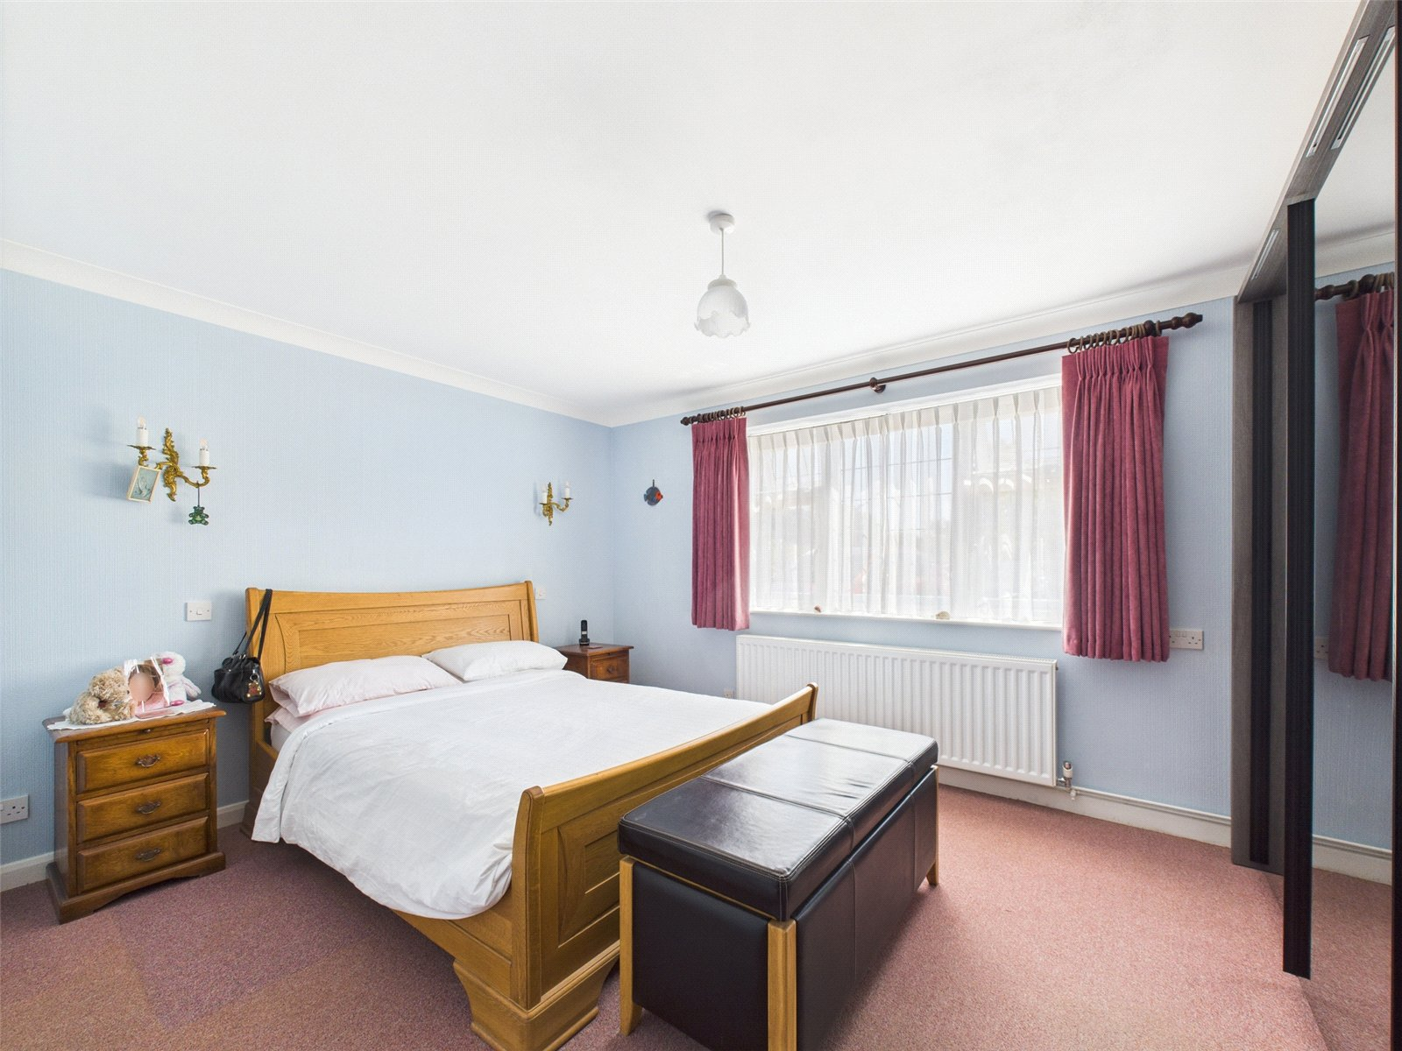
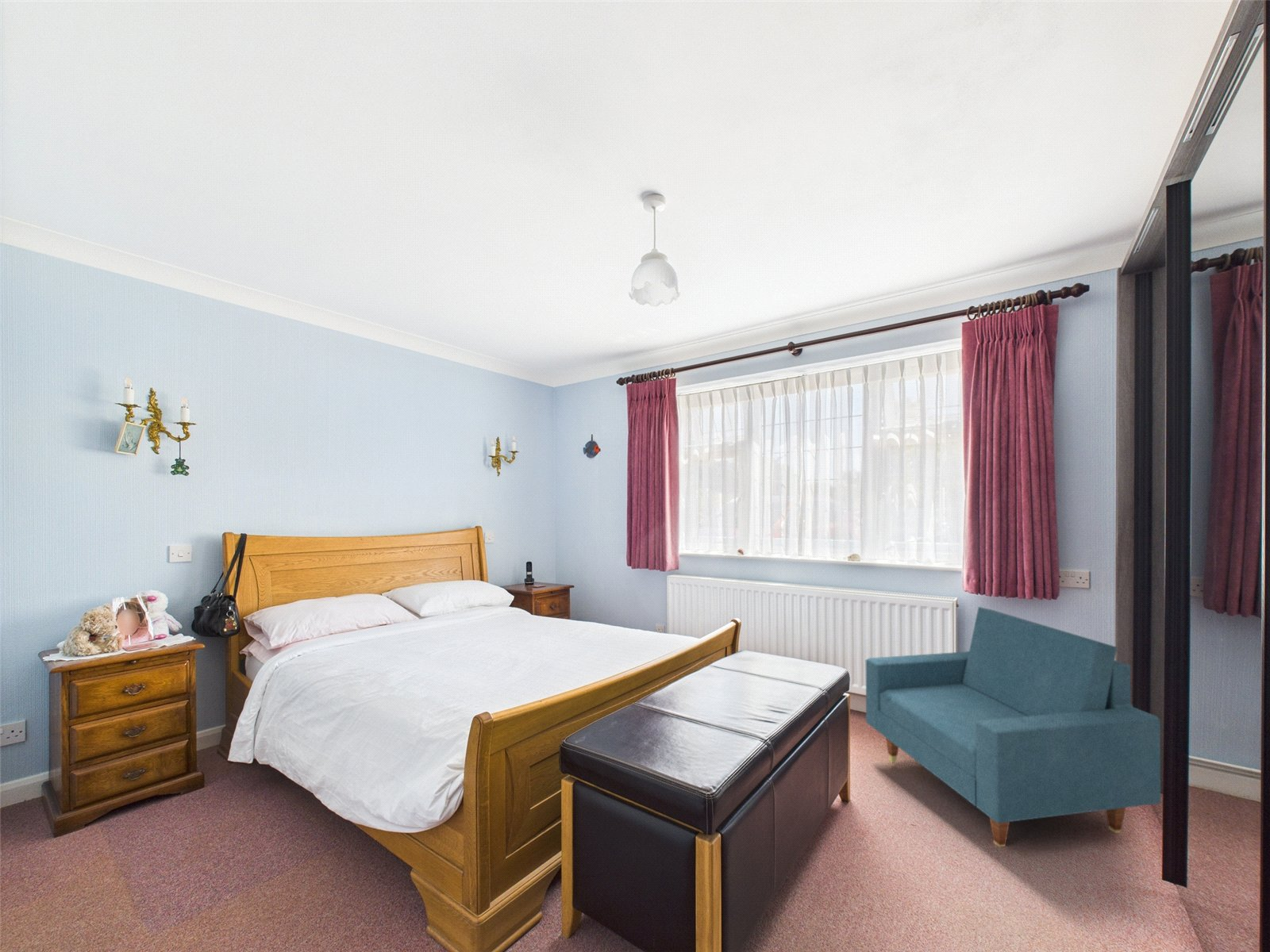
+ armchair [865,606,1161,847]
